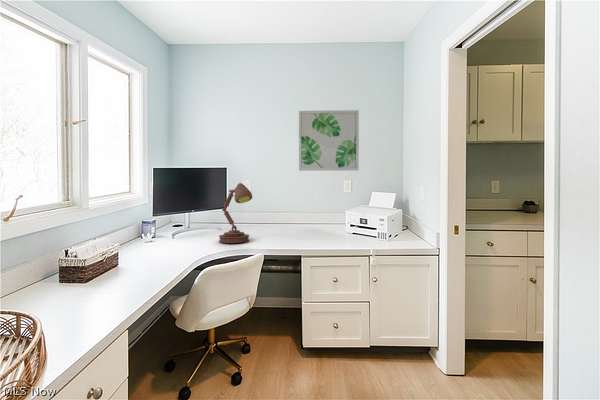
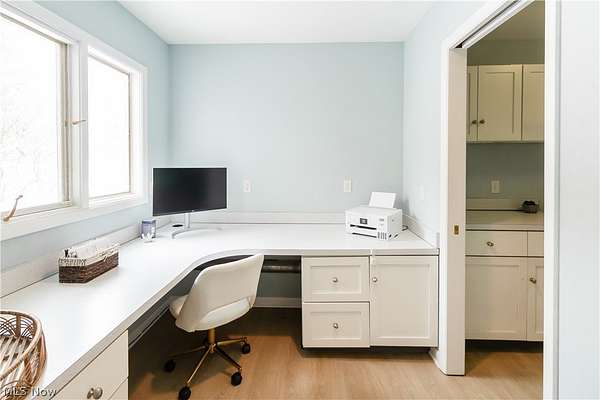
- desk lamp [218,182,253,244]
- wall art [298,109,360,172]
